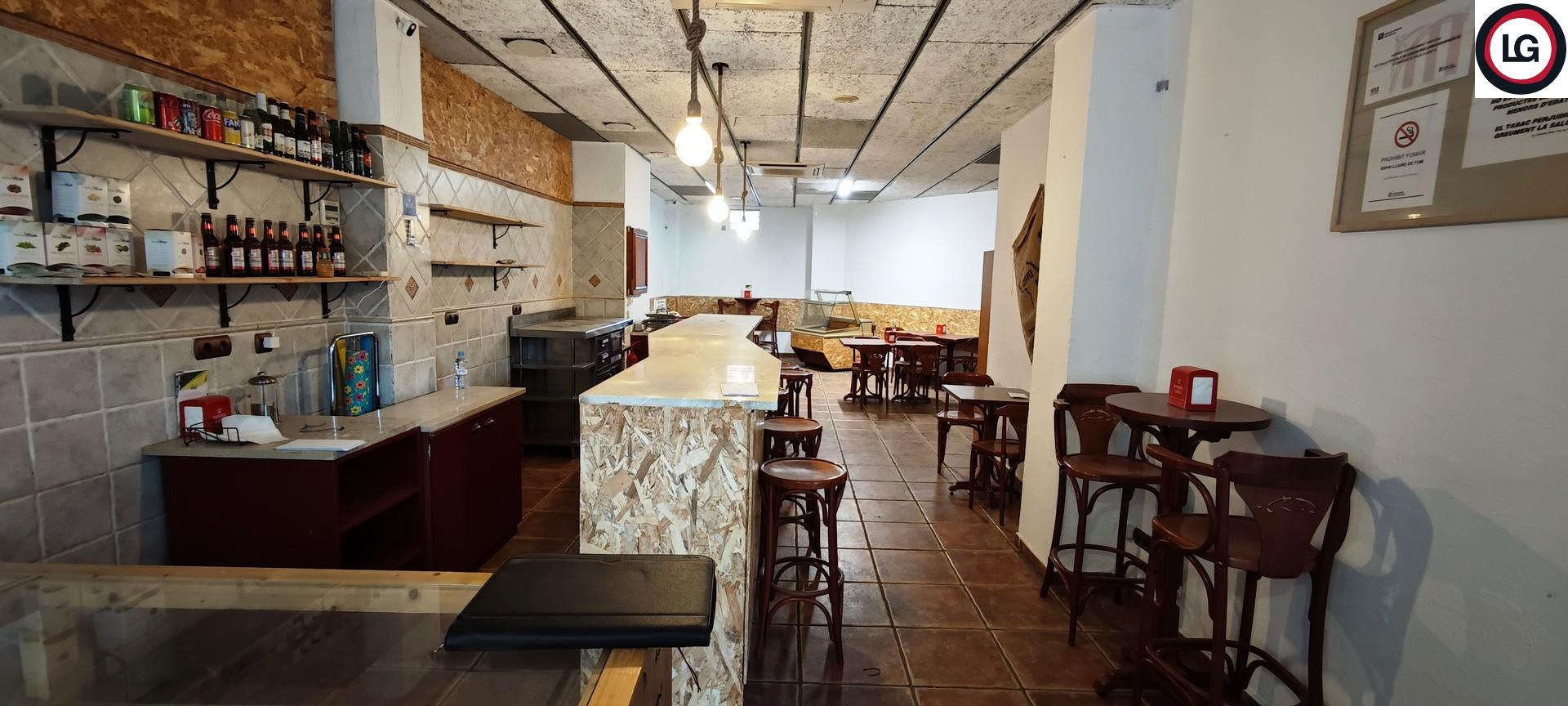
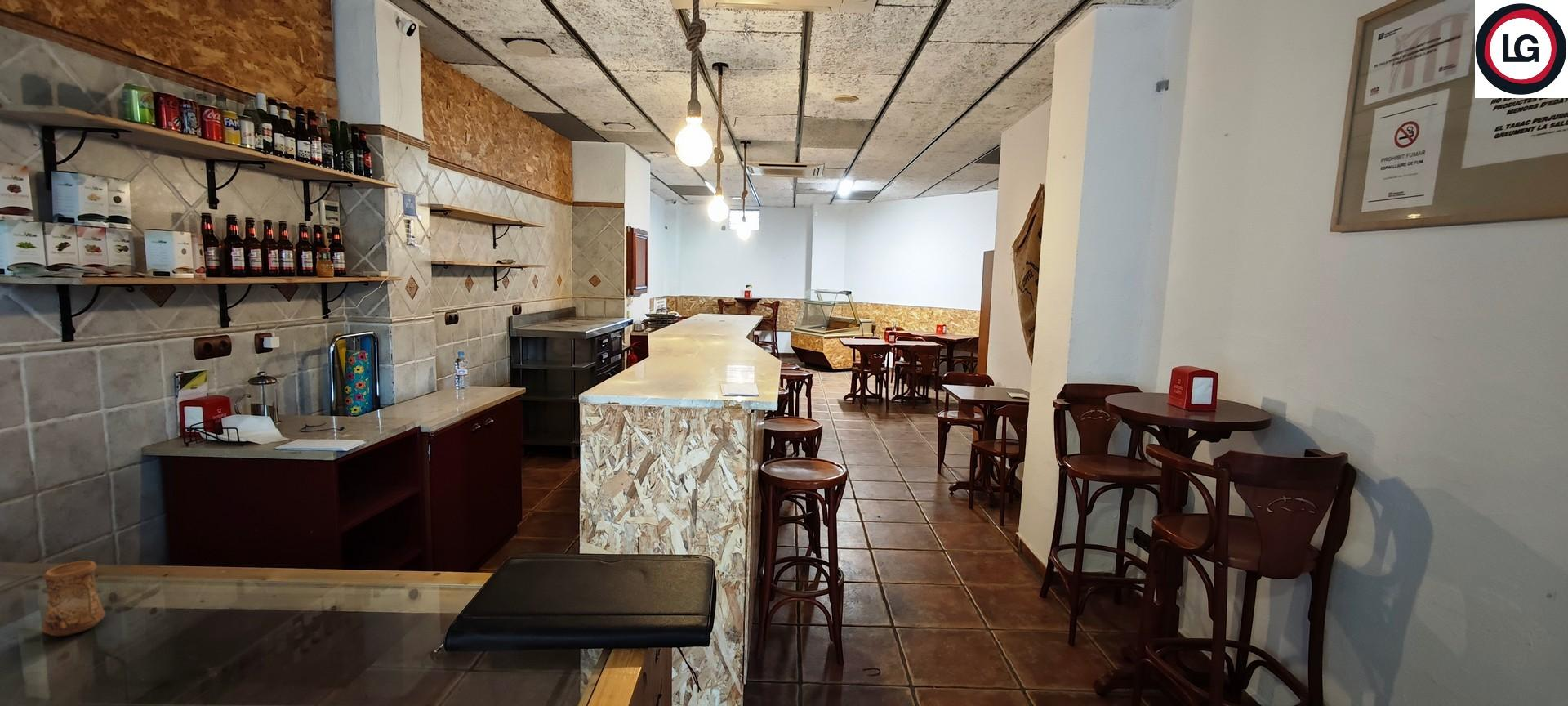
+ cup [41,561,106,637]
